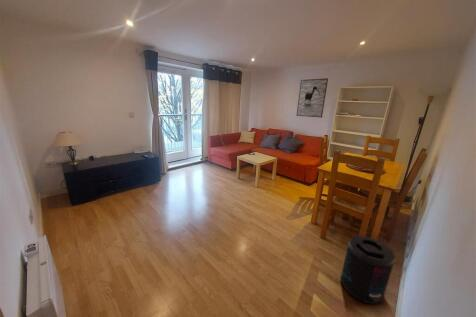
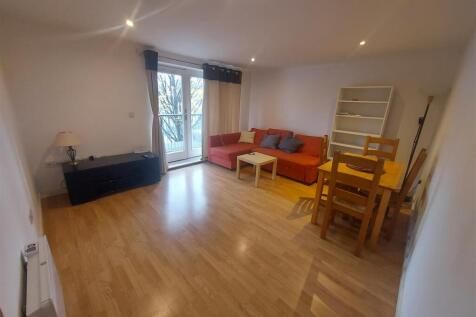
- supplement container [340,234,396,305]
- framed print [295,77,329,118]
